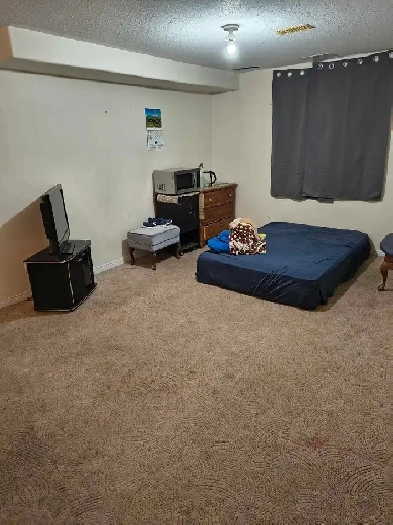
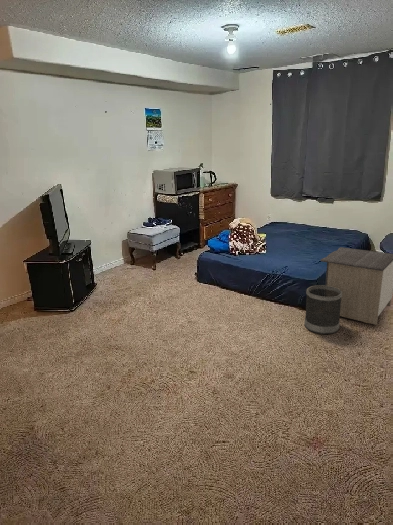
+ nightstand [319,246,393,326]
+ wastebasket [303,284,342,335]
